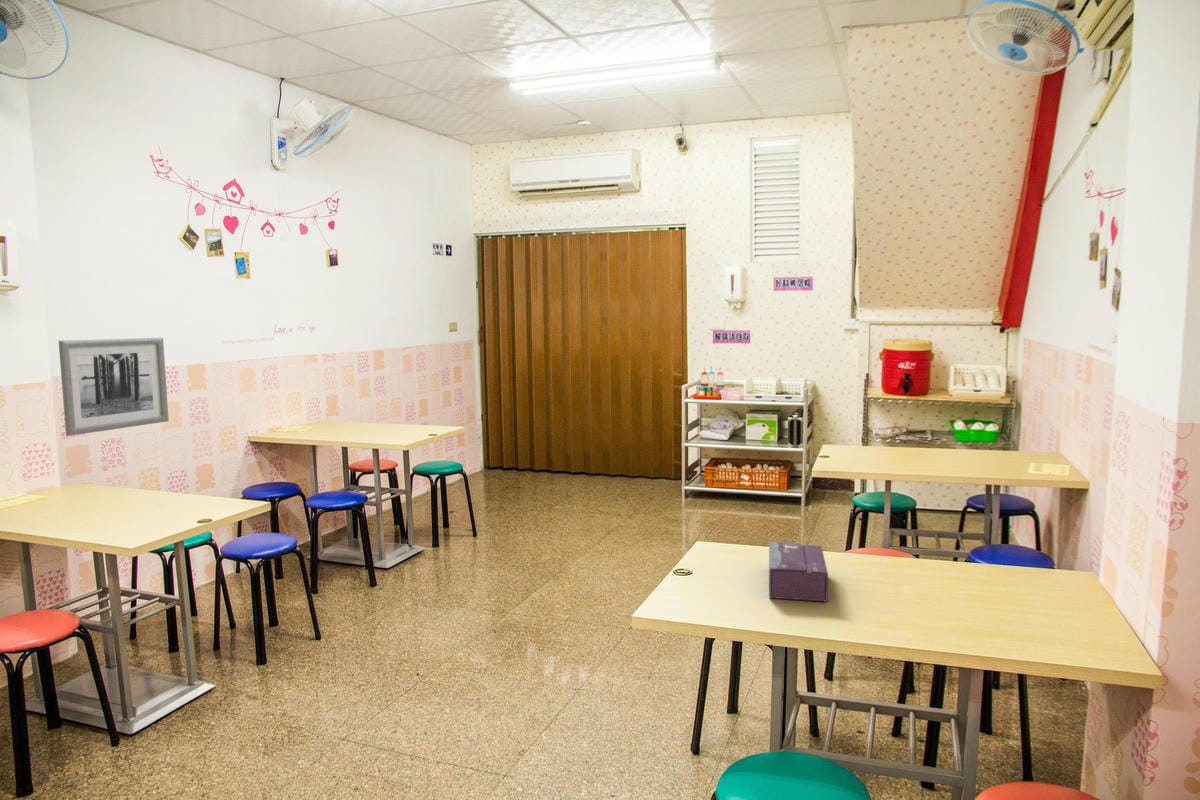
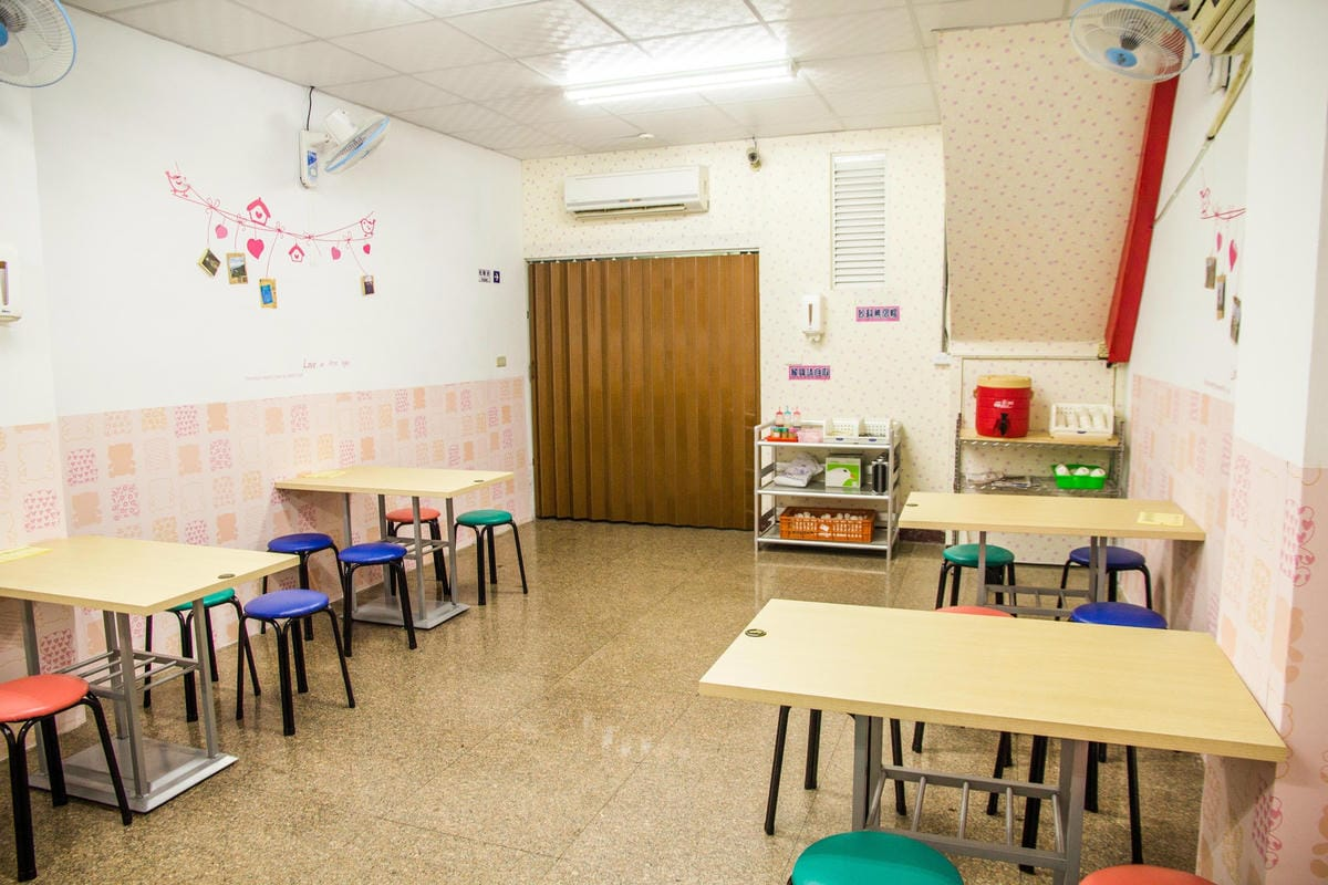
- wall art [58,337,170,437]
- tissue box [768,541,829,603]
